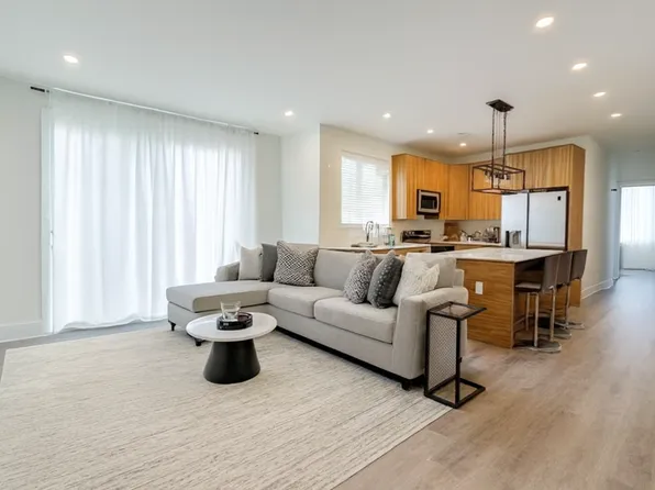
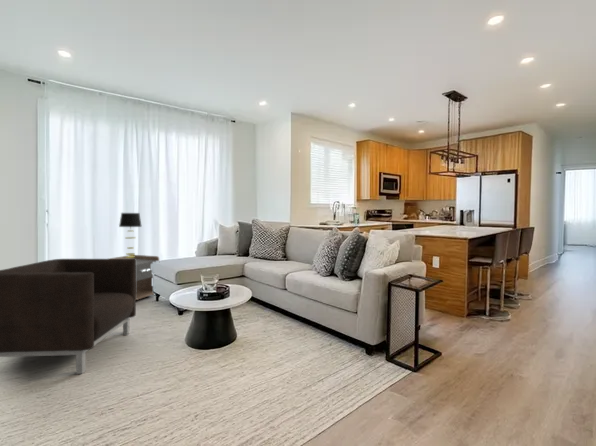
+ nightstand [108,254,160,301]
+ armchair [0,258,137,375]
+ table lamp [118,212,143,257]
